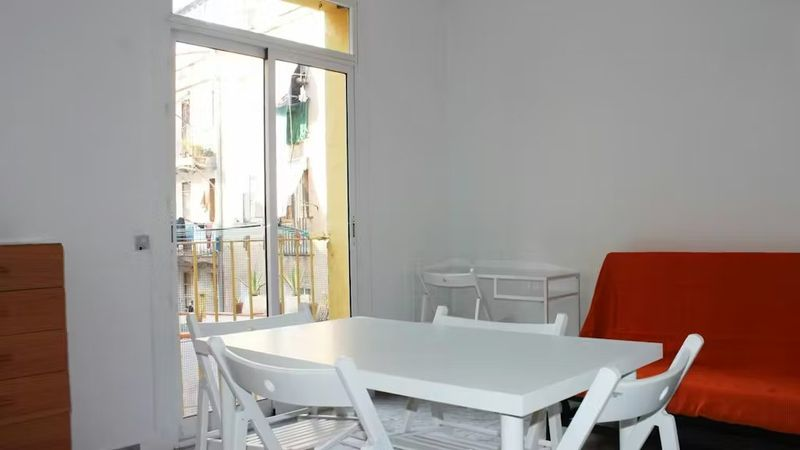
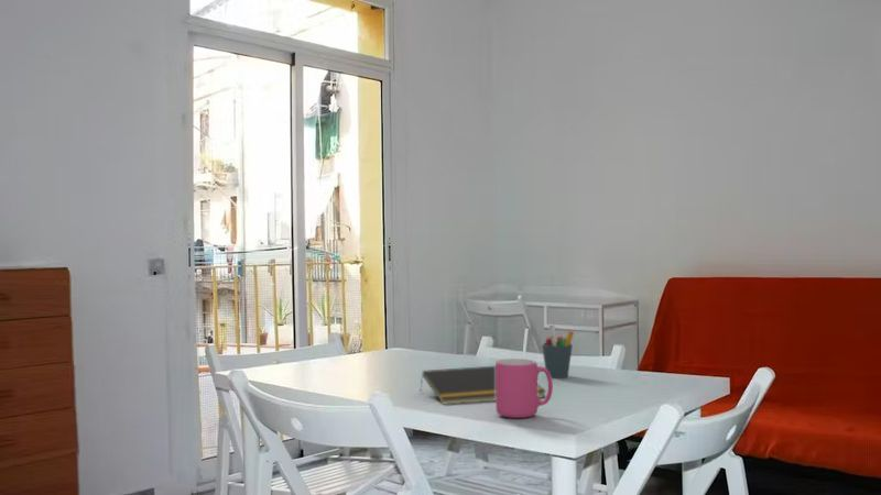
+ mug [494,358,554,419]
+ notepad [420,365,547,405]
+ pen holder [541,324,575,378]
